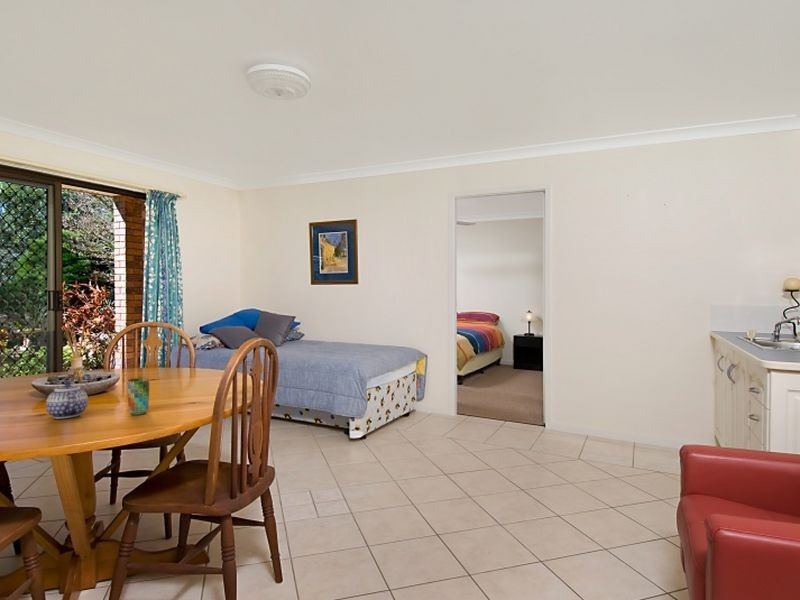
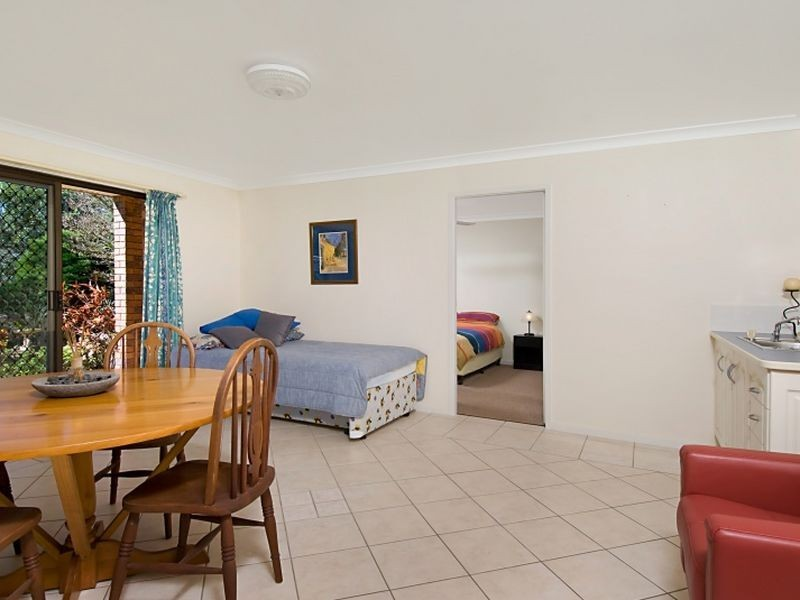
- cup [126,377,151,416]
- teapot [45,381,89,419]
